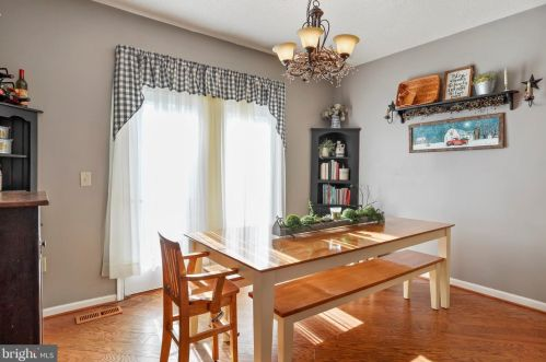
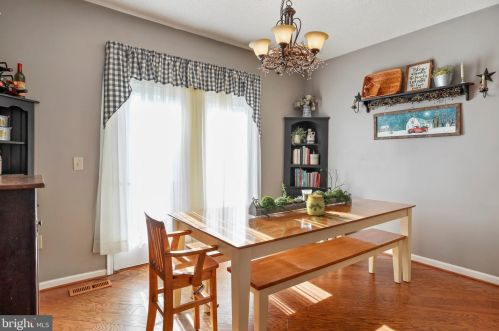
+ jar [306,191,326,216]
